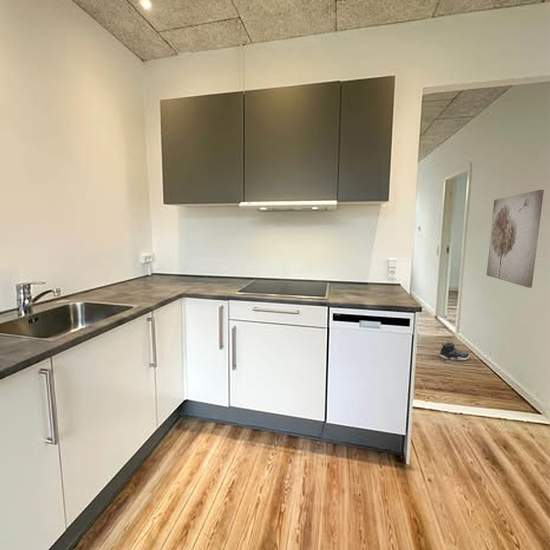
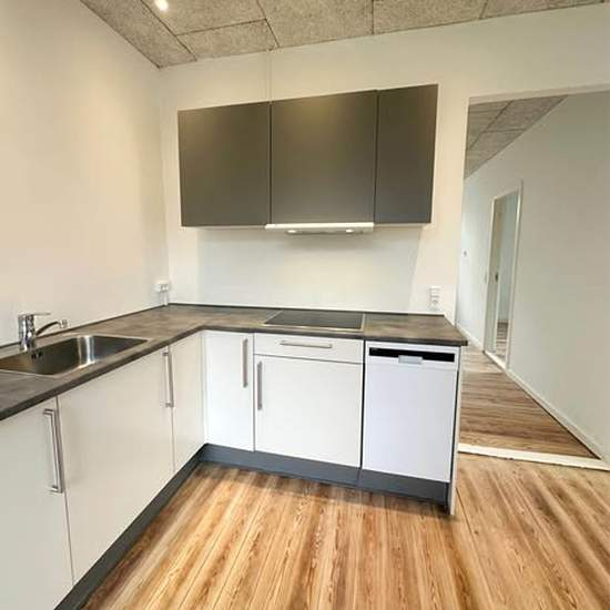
- sneaker [438,340,471,361]
- wall art [486,189,545,289]
